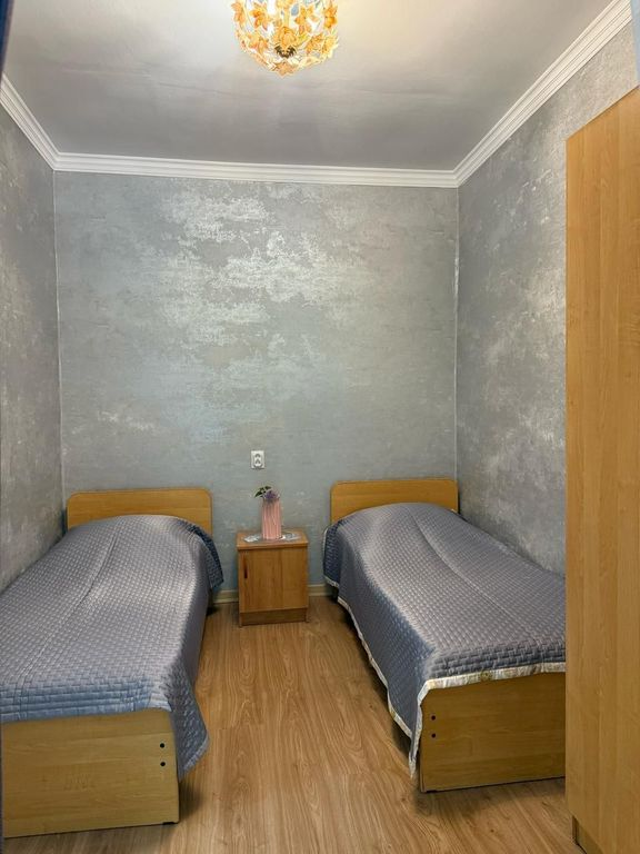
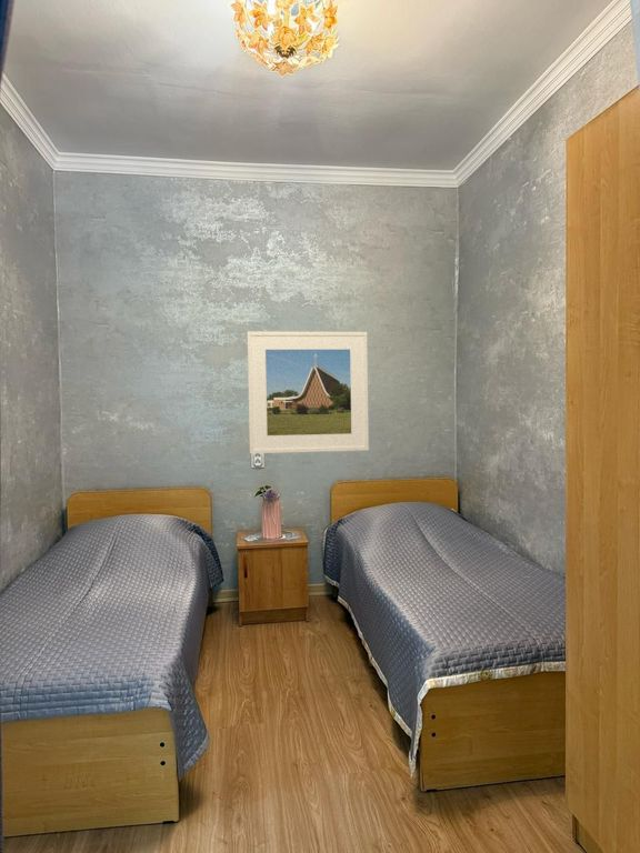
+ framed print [246,330,370,455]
